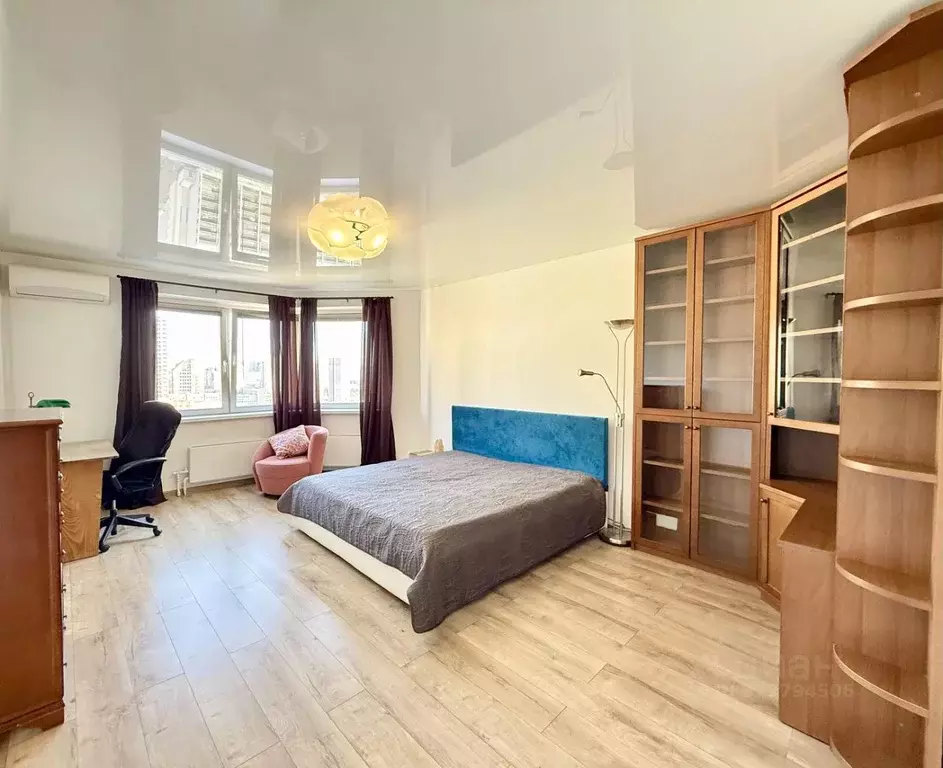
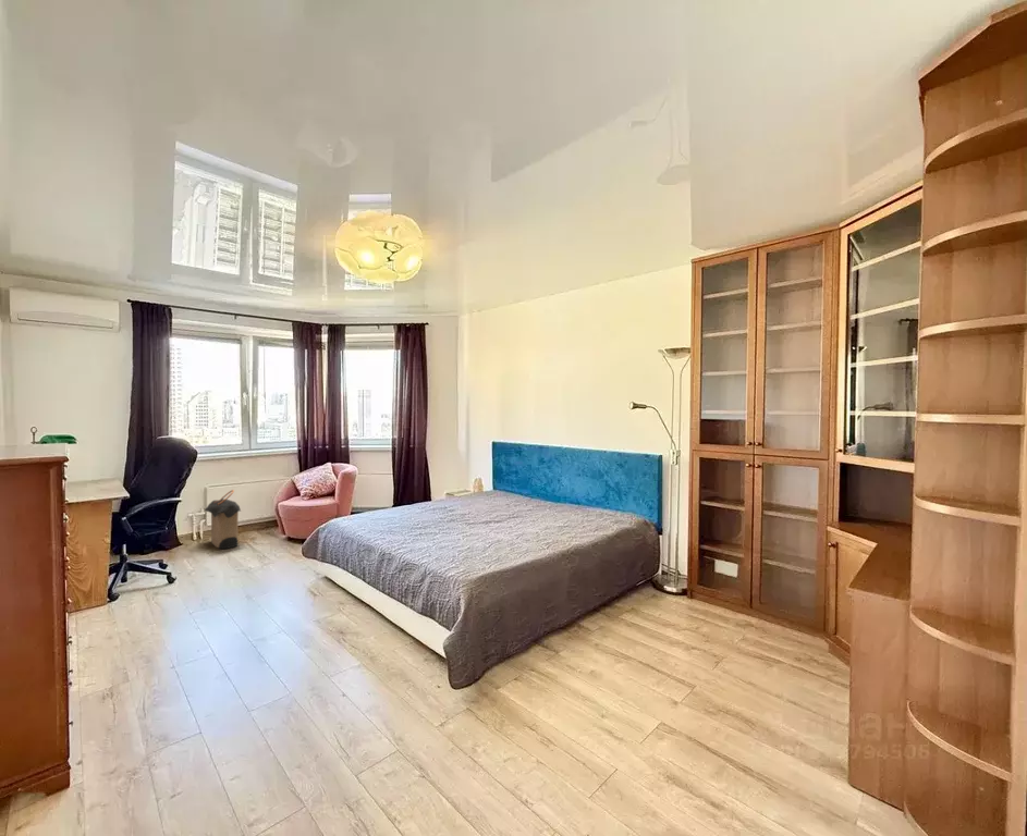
+ laundry hamper [204,489,242,550]
